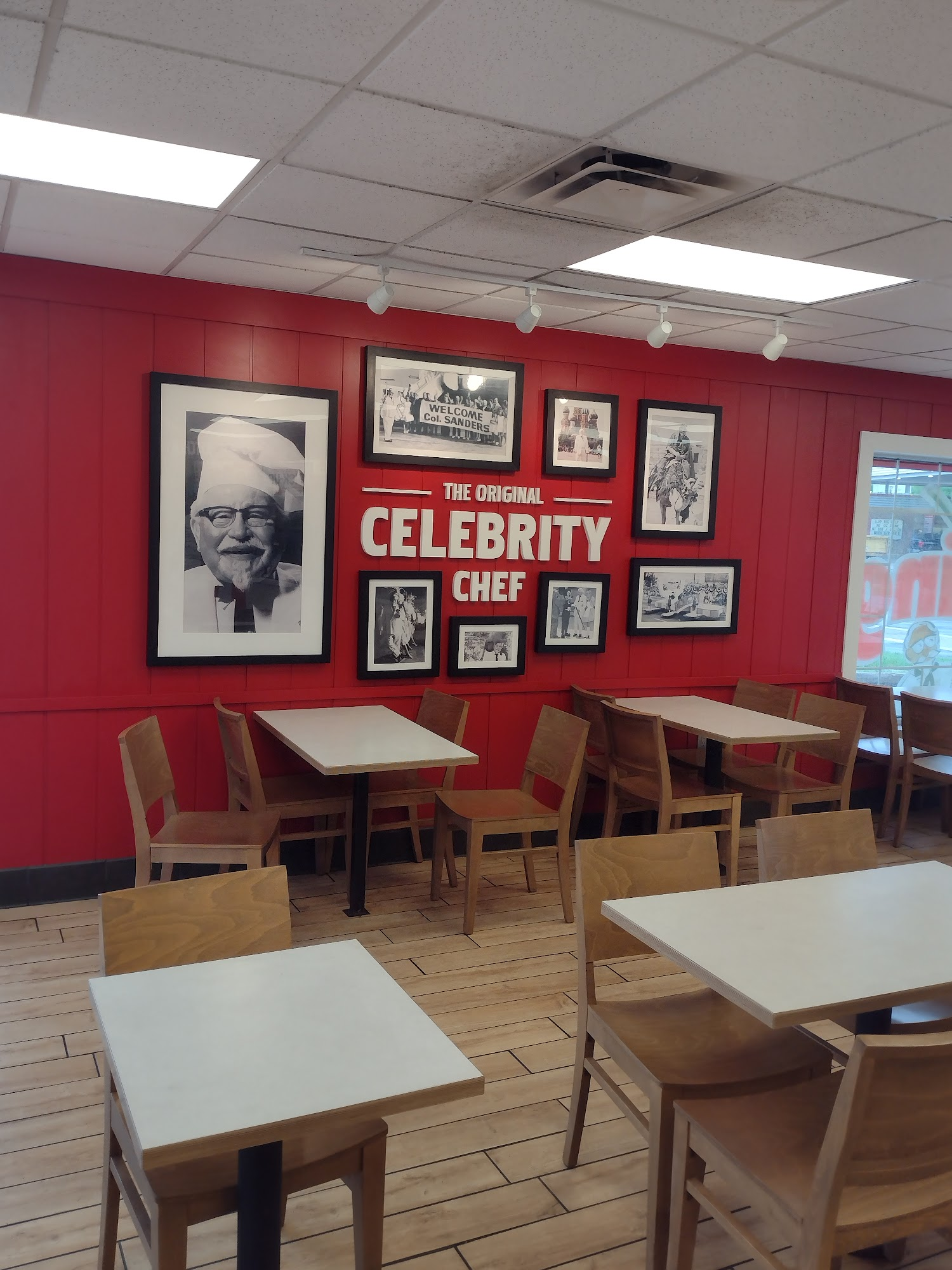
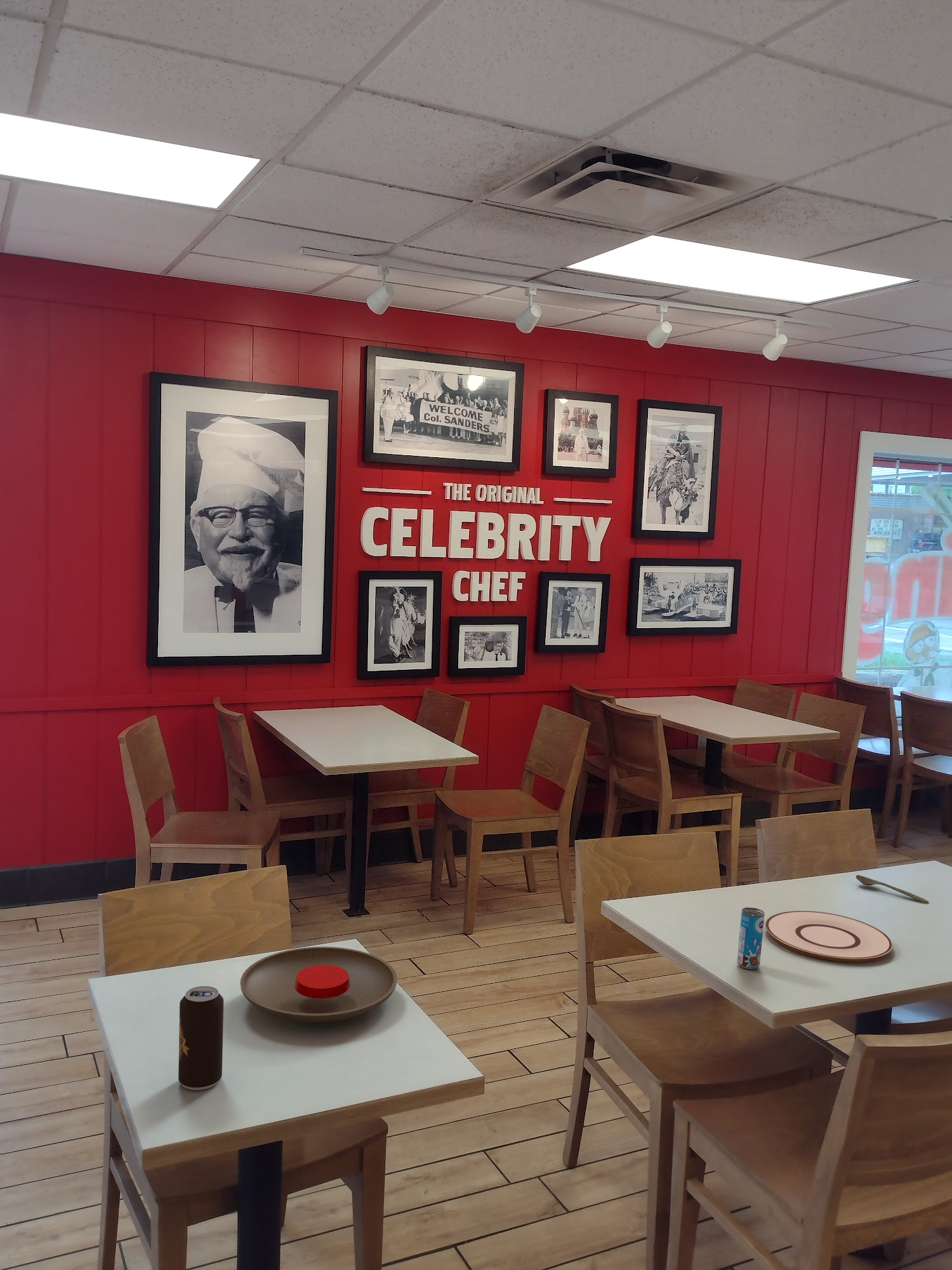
+ spoon [856,874,930,904]
+ beverage can [737,907,765,970]
+ beverage can [178,986,224,1091]
+ plate [765,910,894,963]
+ plate [240,946,398,1023]
